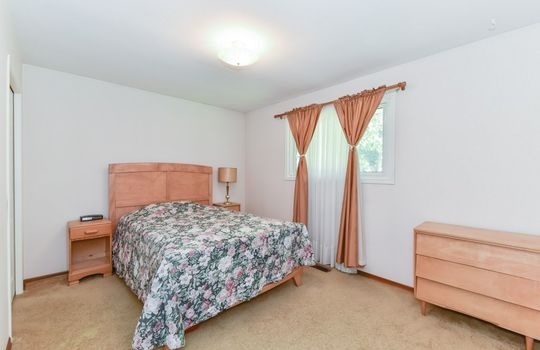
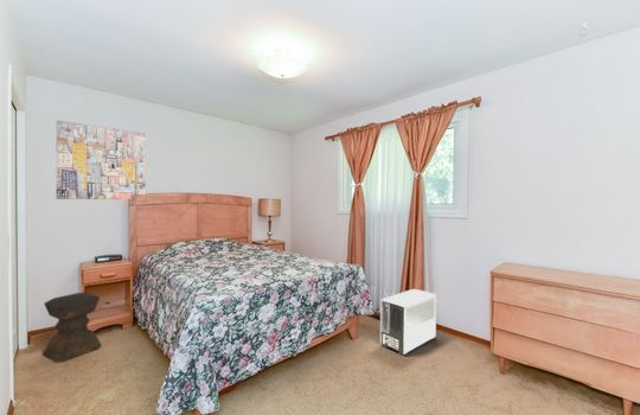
+ air purifier [379,288,437,357]
+ stool [41,292,103,364]
+ wall art [56,120,147,202]
